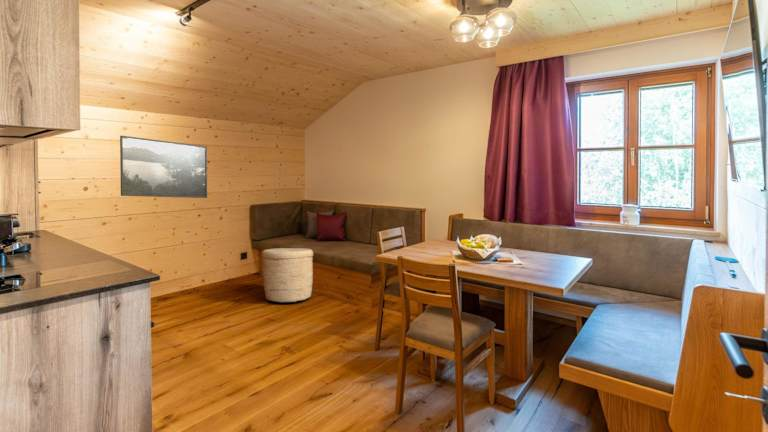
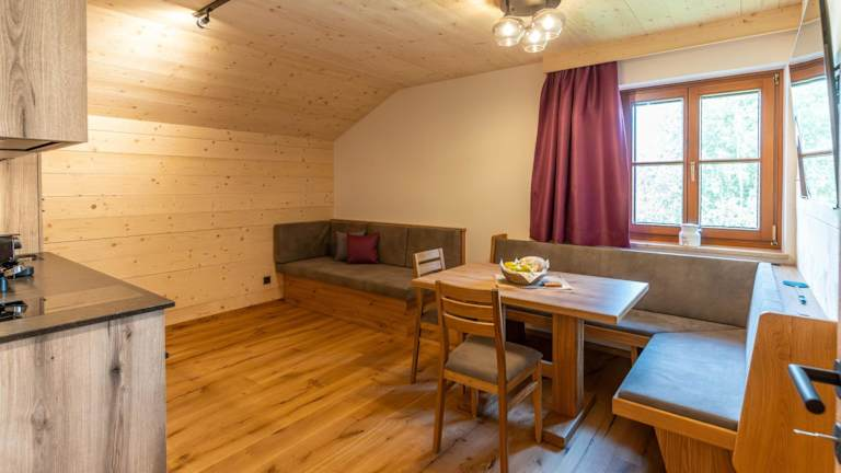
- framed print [119,135,208,199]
- basket [261,247,314,303]
